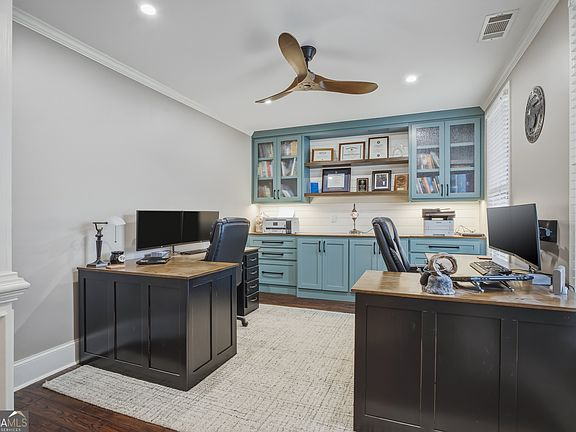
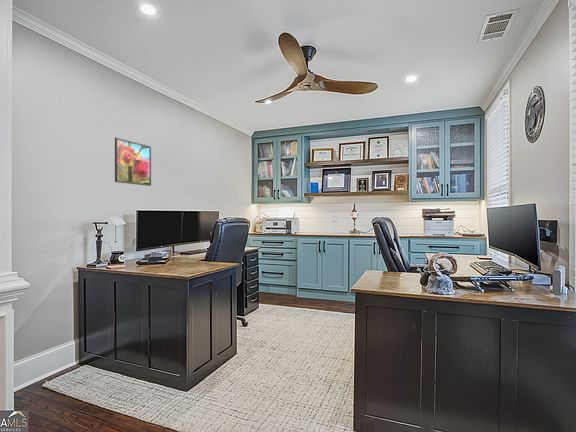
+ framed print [114,136,152,187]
